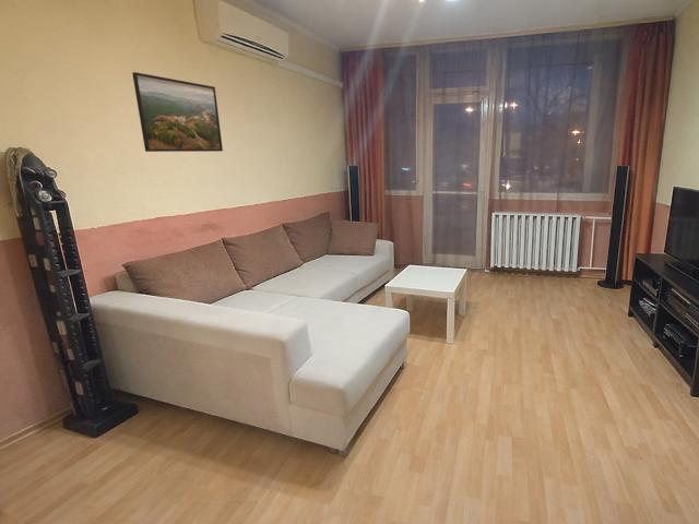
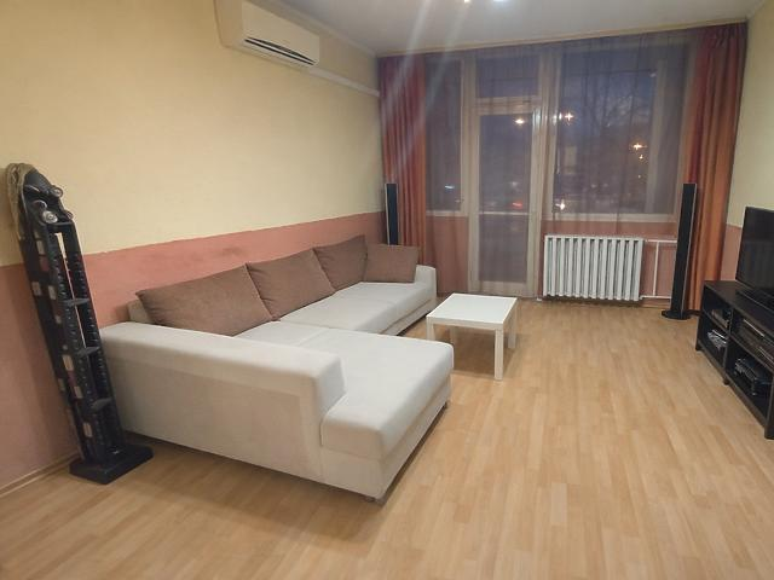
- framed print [131,71,224,153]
